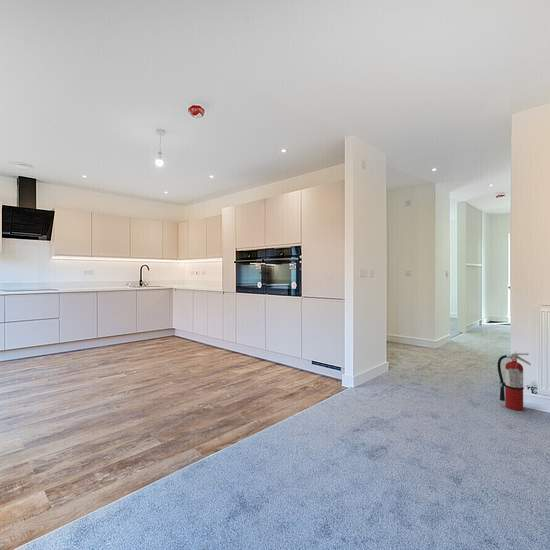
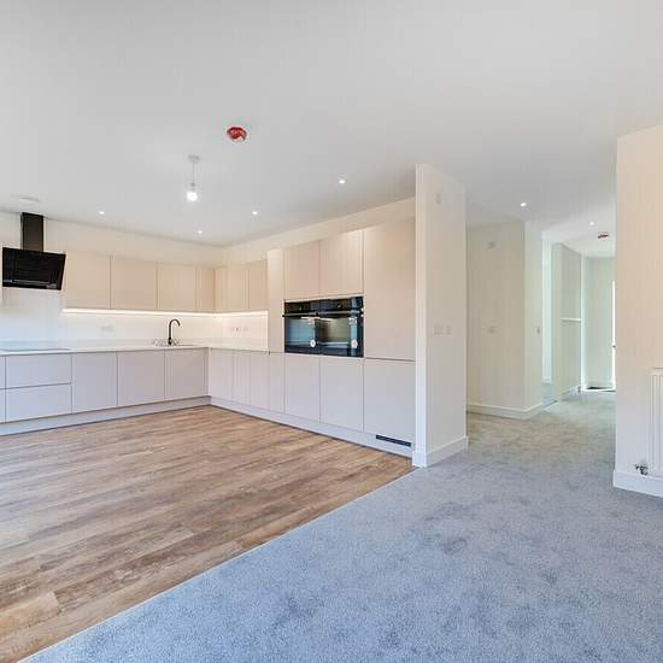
- fire extinguisher [497,350,532,411]
